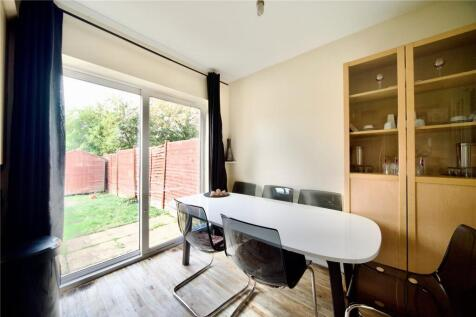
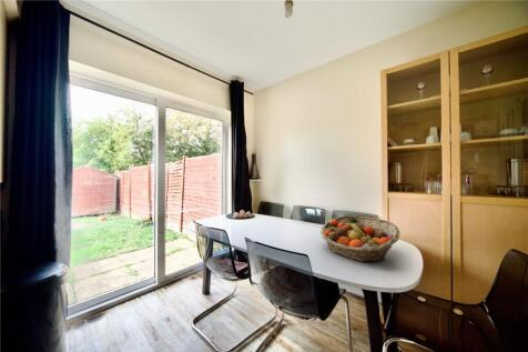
+ fruit basket [319,214,400,263]
